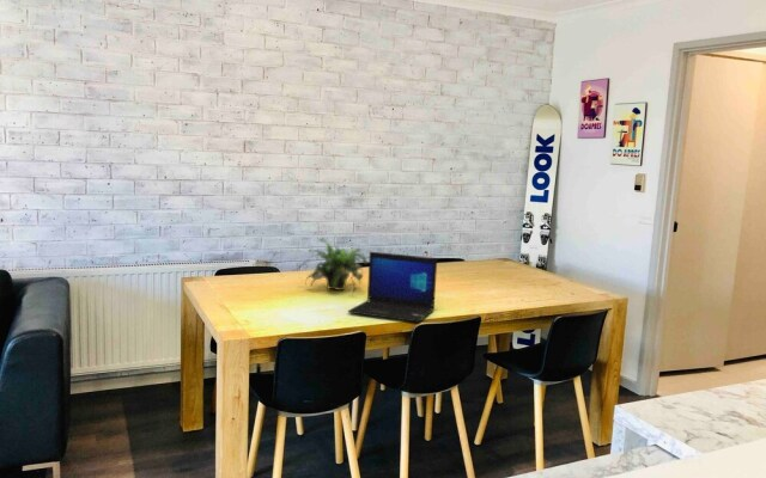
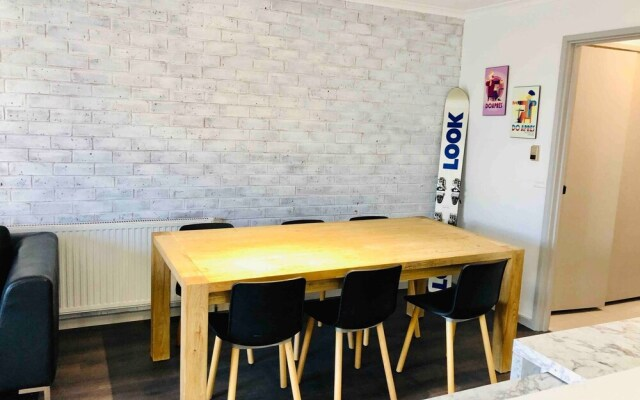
- potted plant [296,237,369,294]
- laptop [347,251,438,324]
